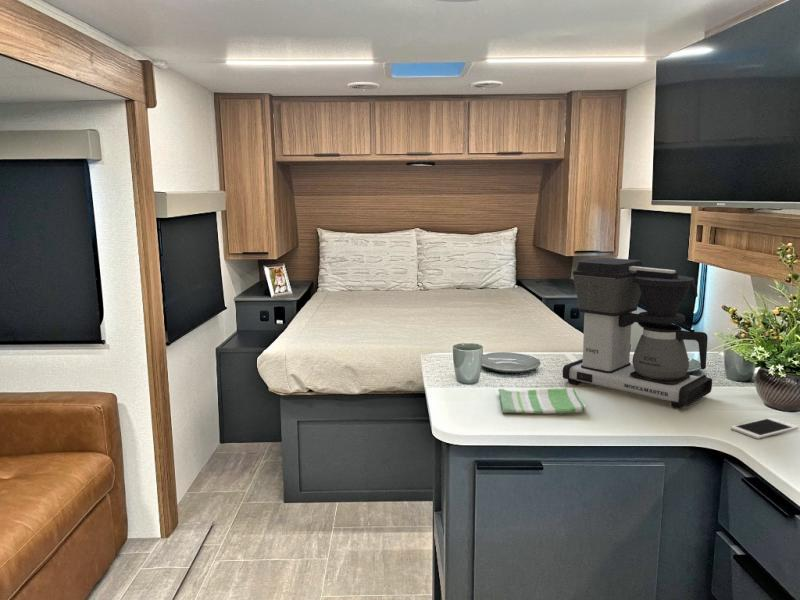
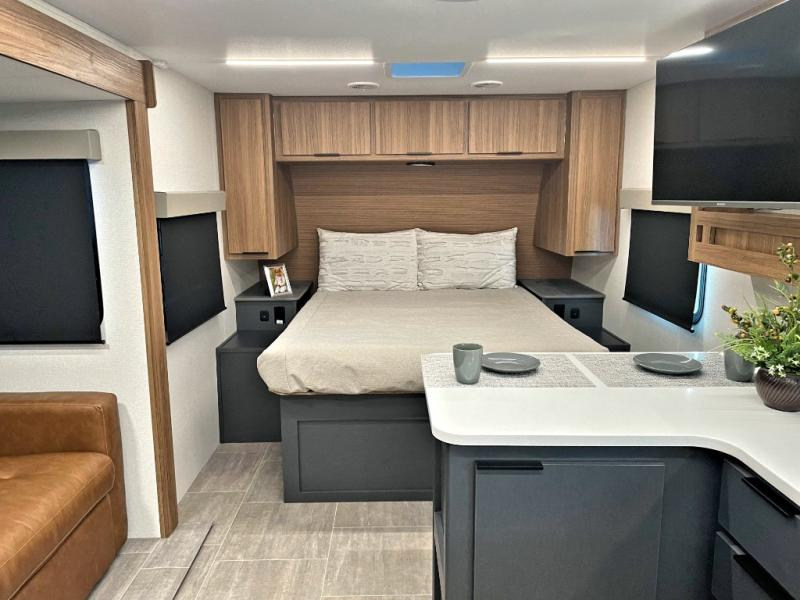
- dish towel [497,387,588,415]
- coffee maker [562,257,713,410]
- cell phone [730,417,800,440]
